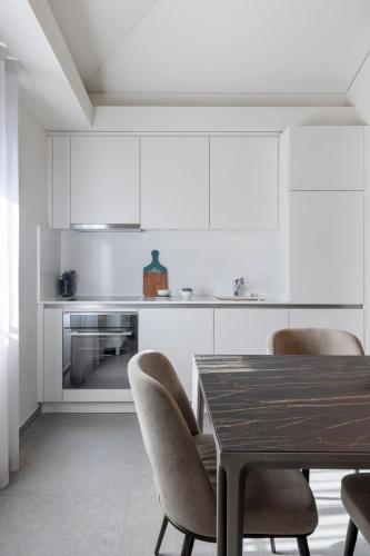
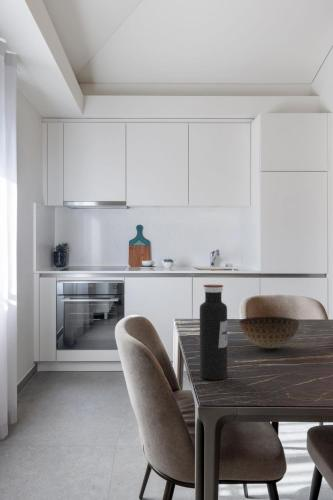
+ water bottle [199,284,228,381]
+ bowl [238,316,300,349]
